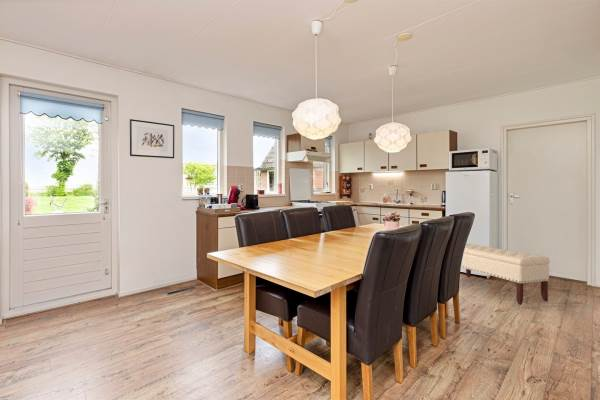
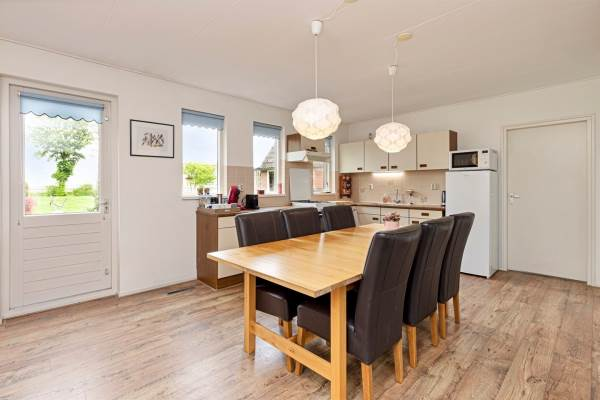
- bench [460,242,551,306]
